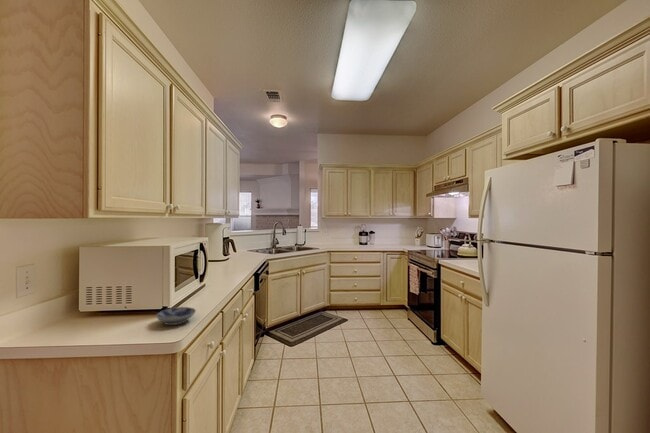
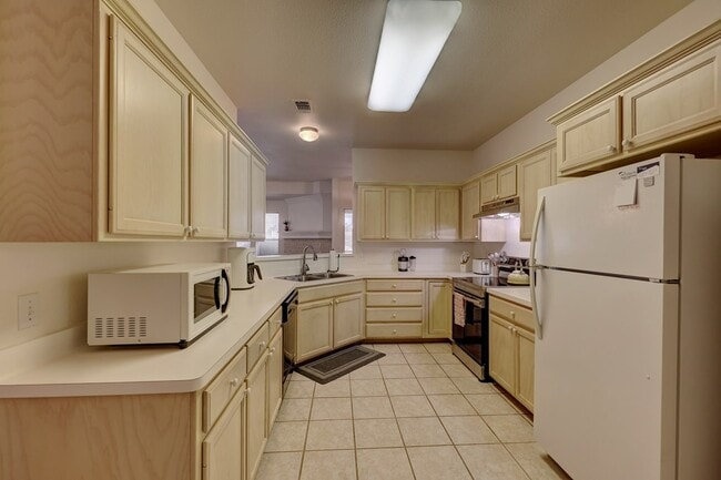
- bowl [155,306,197,326]
